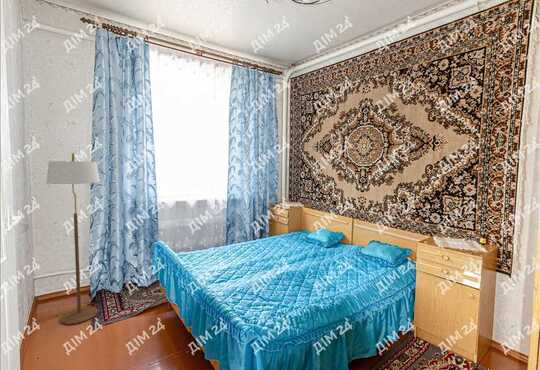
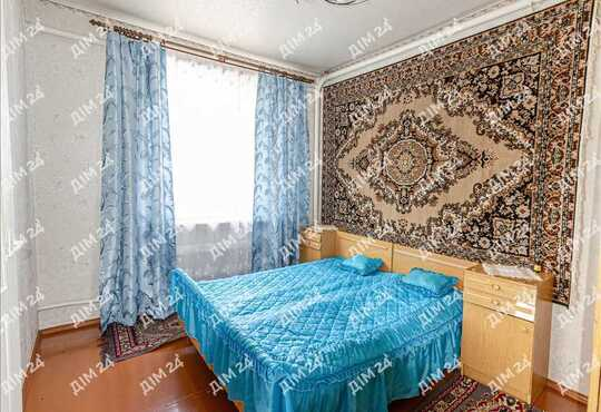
- floor lamp [45,152,101,325]
